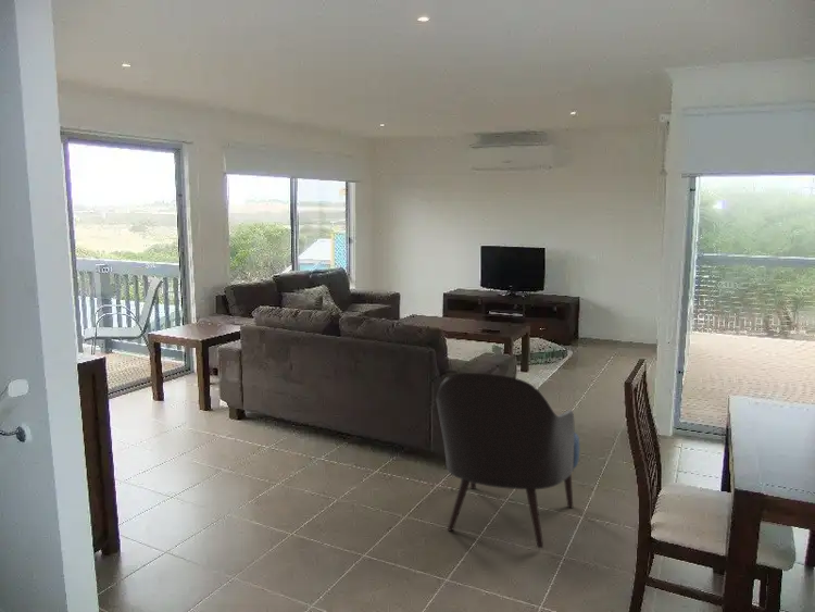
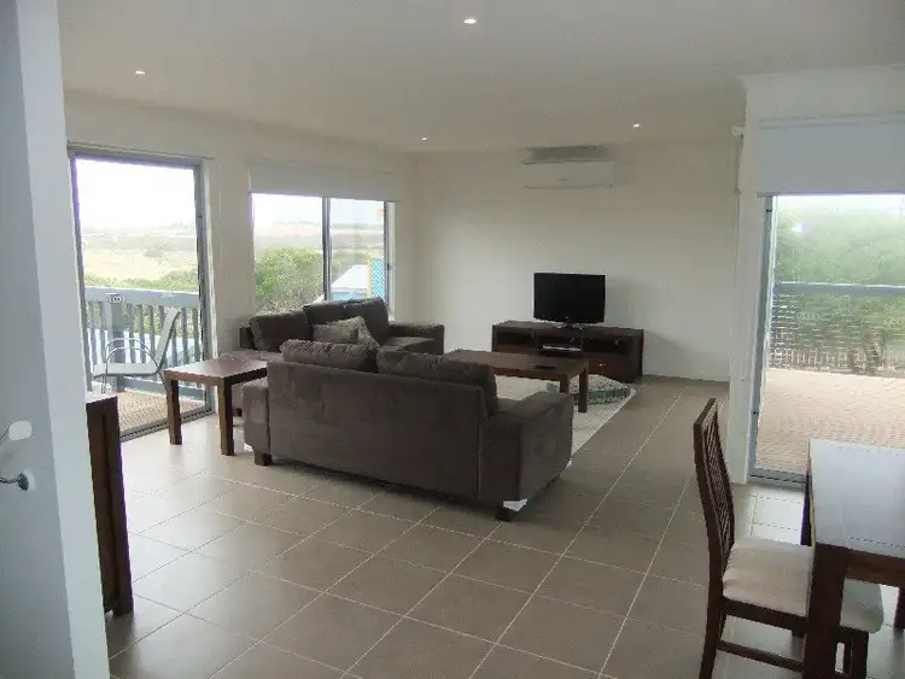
- armchair [435,372,581,549]
